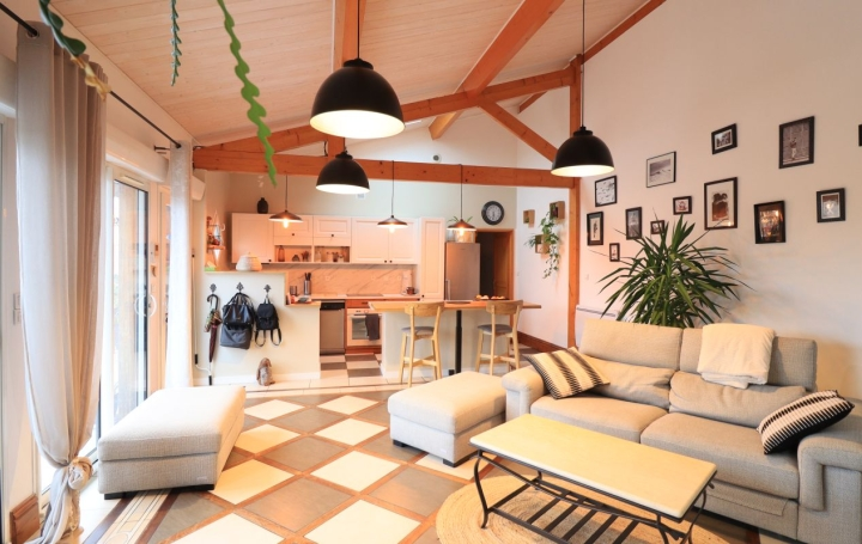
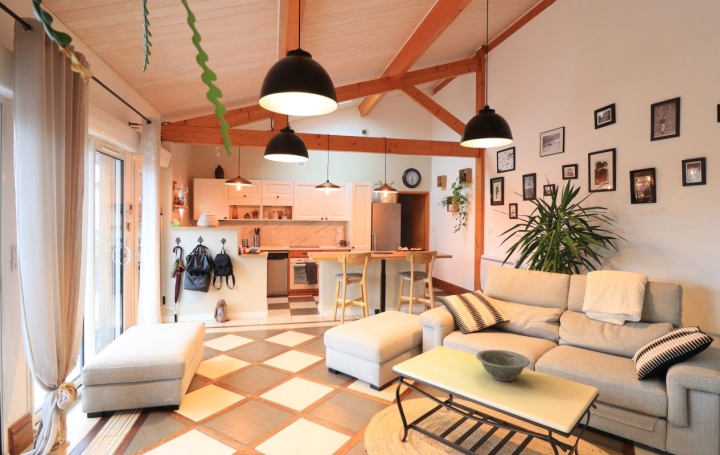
+ decorative bowl [475,349,531,382]
